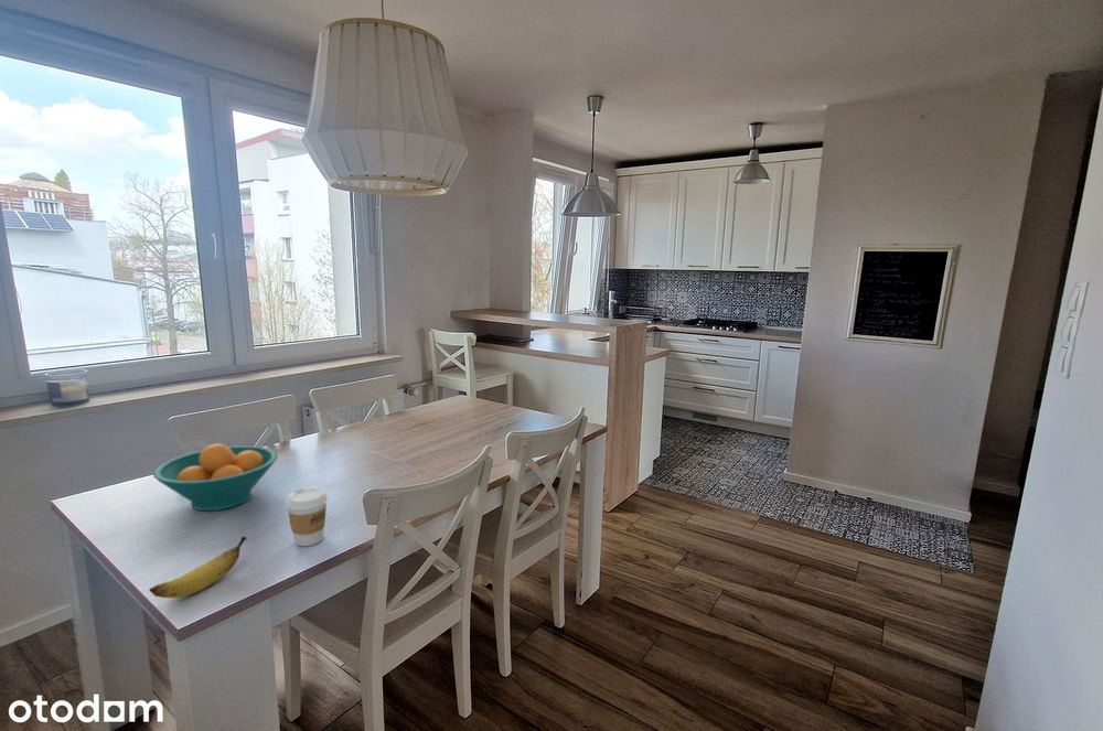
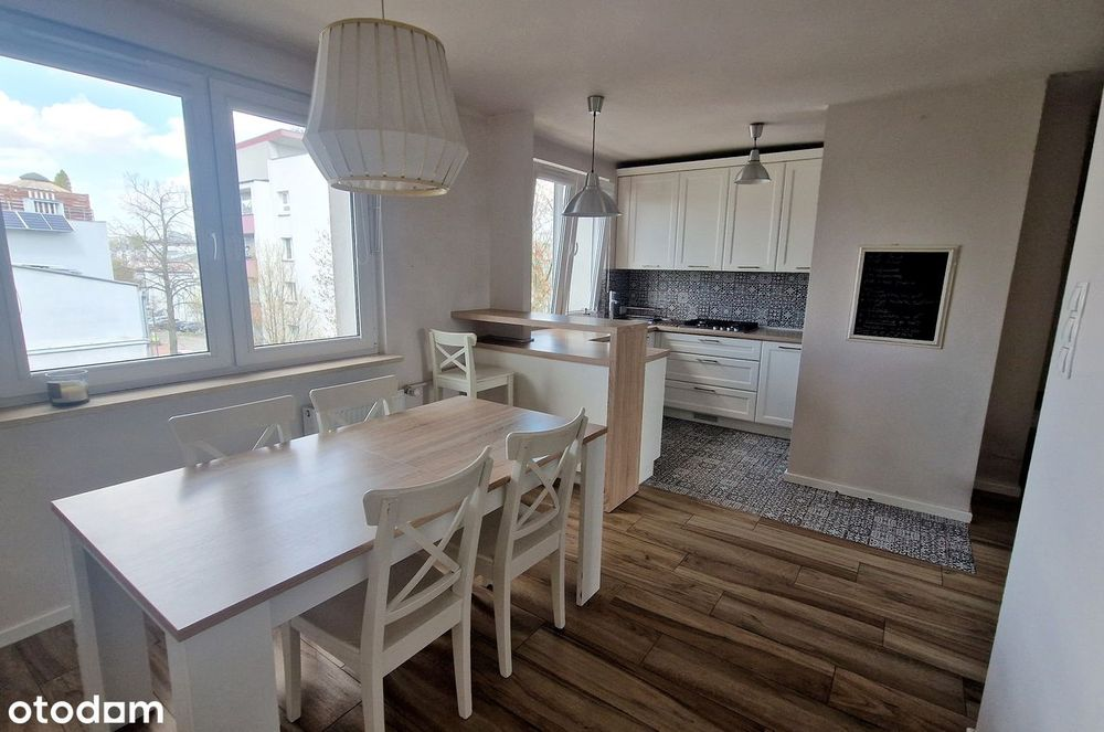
- fruit bowl [152,442,279,512]
- banana [148,536,248,599]
- coffee cup [285,486,329,547]
